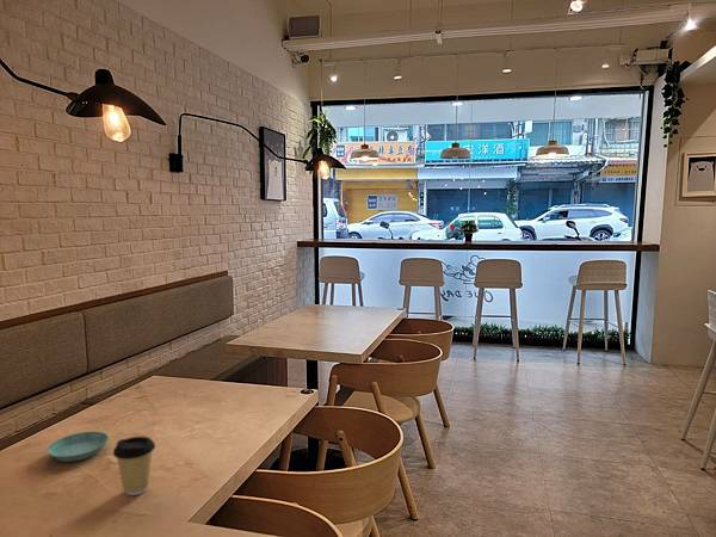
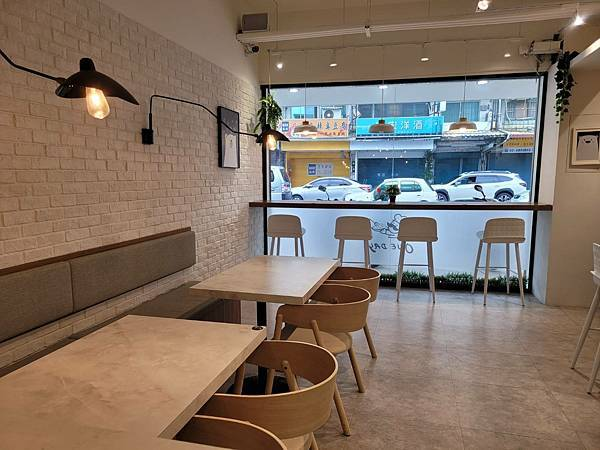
- saucer [45,431,110,463]
- coffee cup [112,436,156,496]
